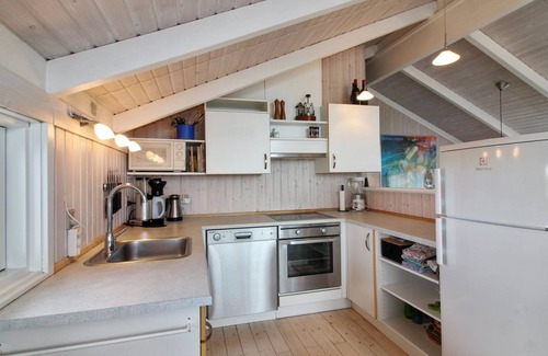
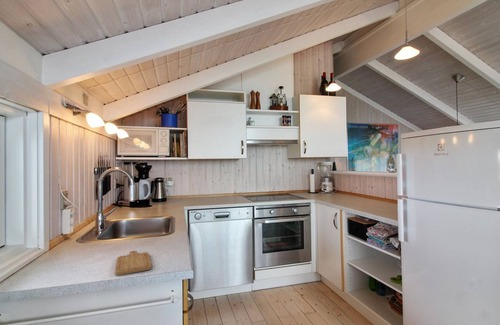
+ chopping board [114,250,152,276]
